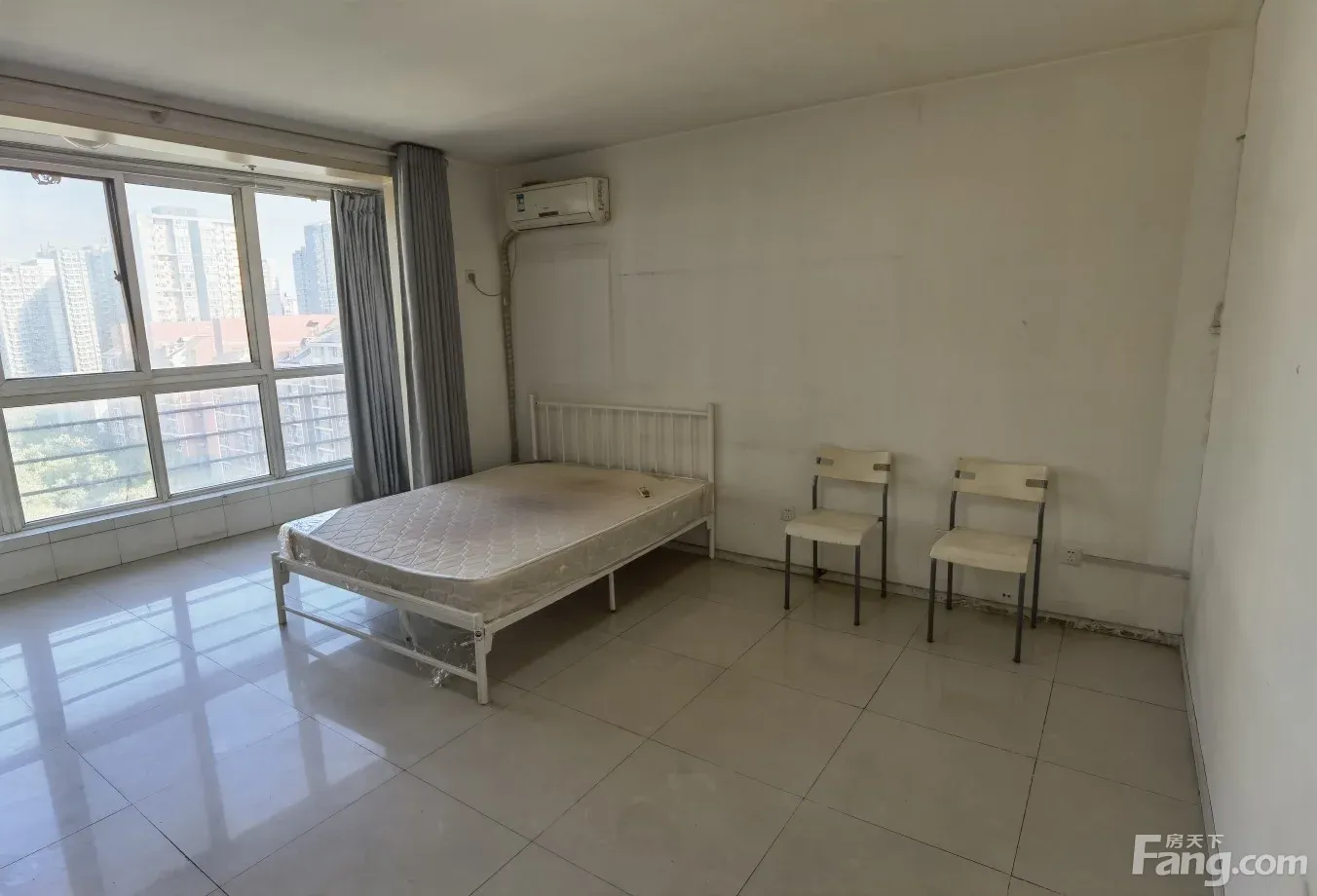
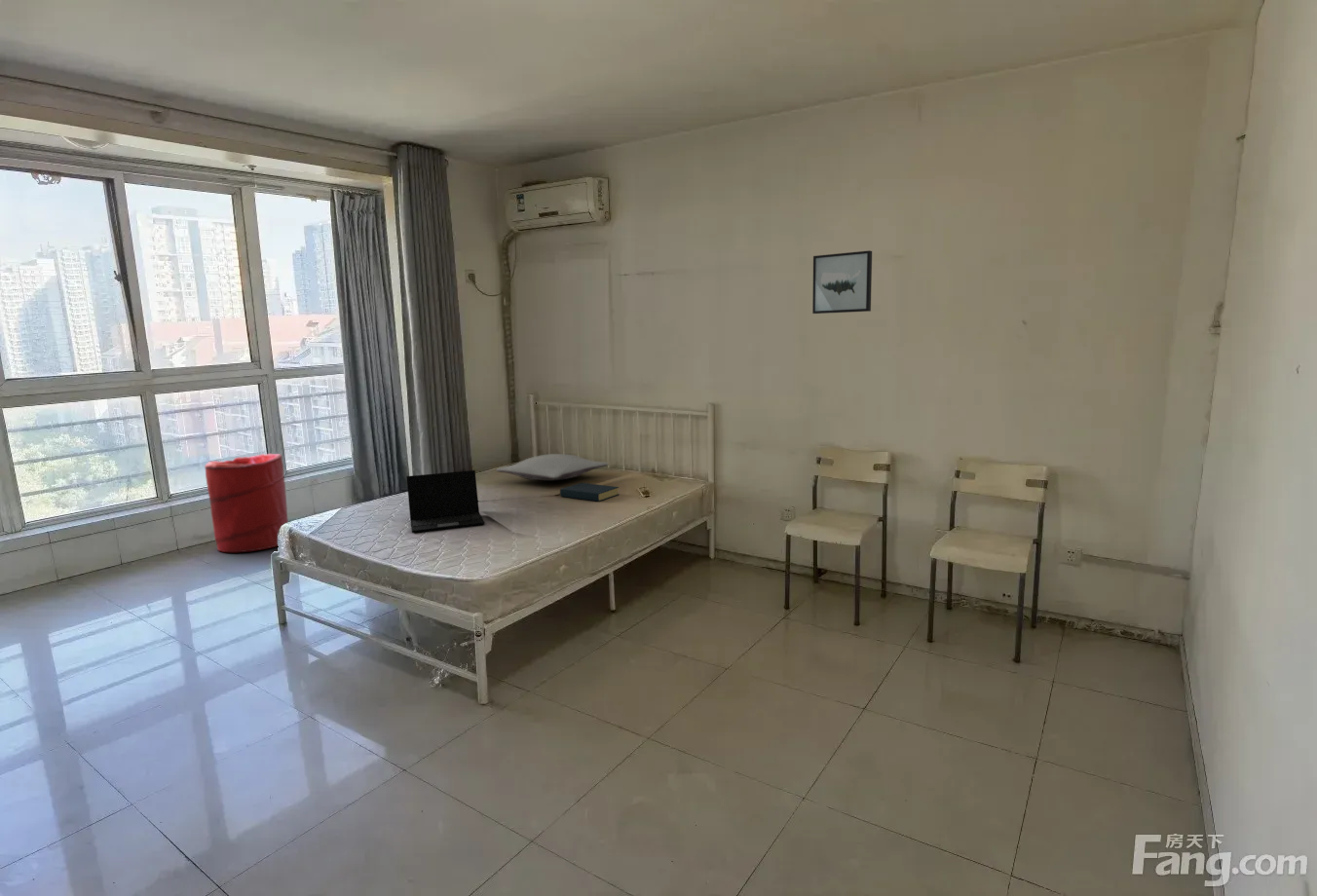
+ laundry hamper [204,453,289,553]
+ wall art [811,249,873,315]
+ pillow [495,453,609,482]
+ hardback book [559,482,621,503]
+ laptop [405,469,486,534]
